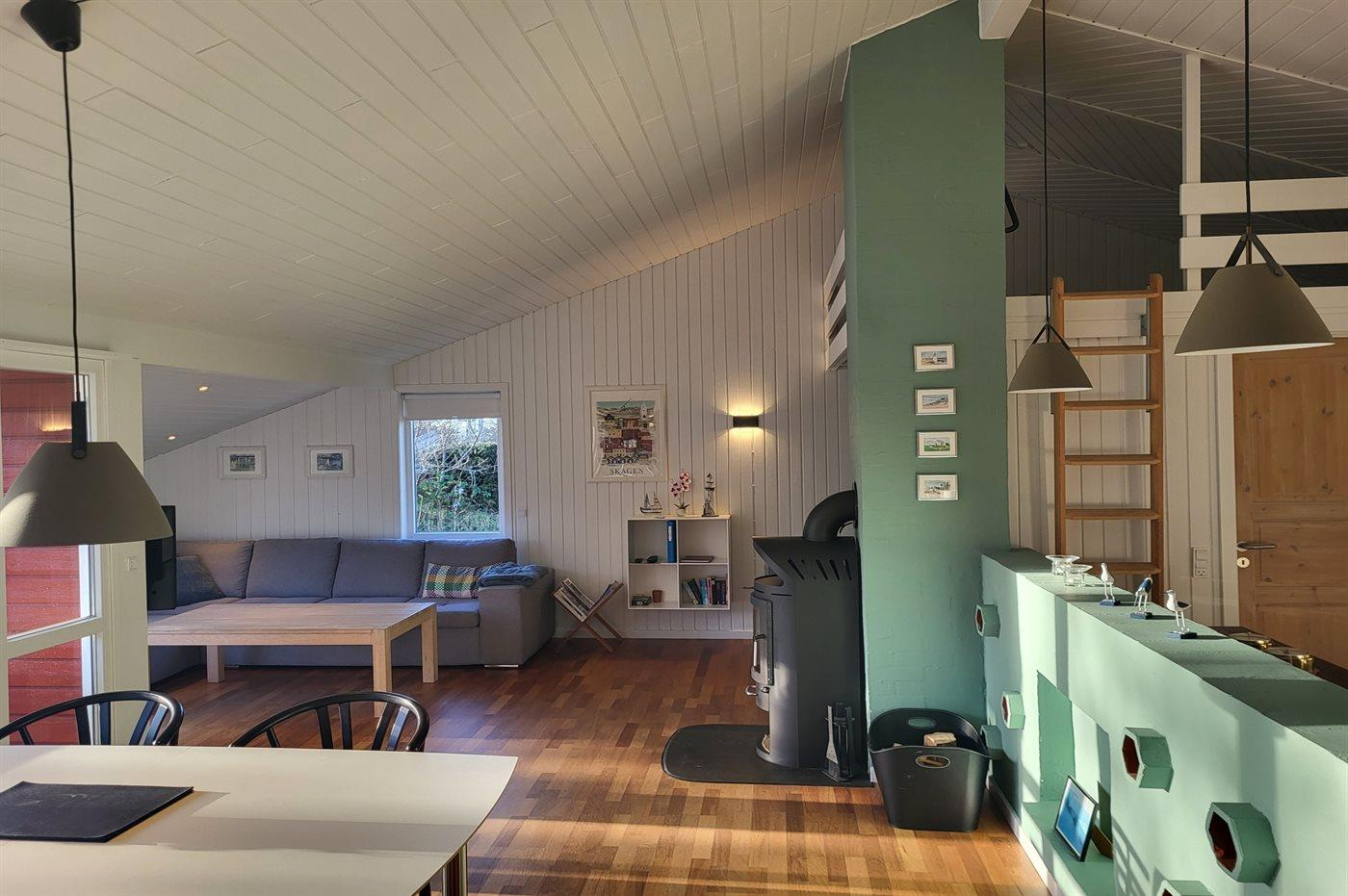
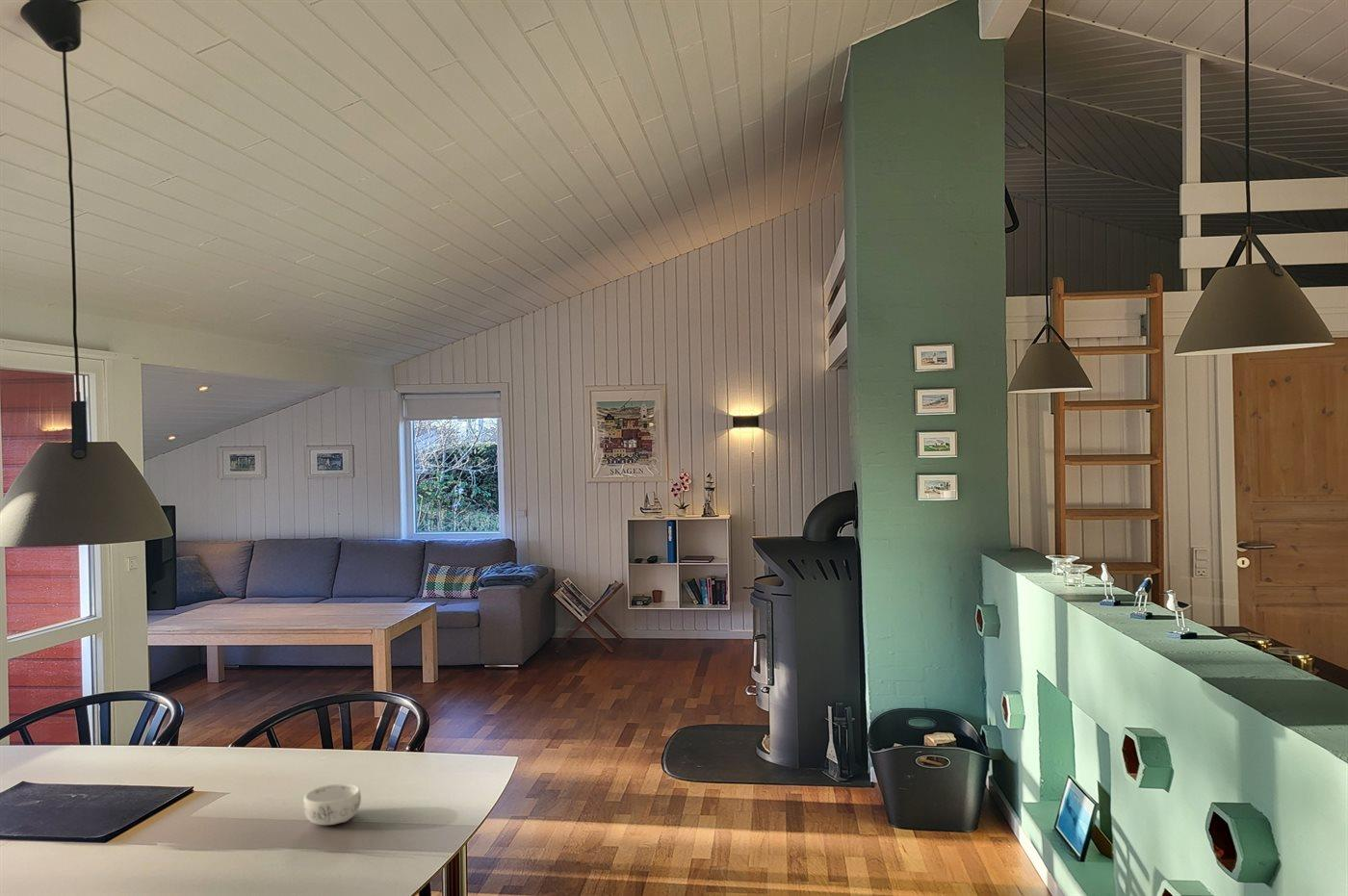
+ decorative bowl [302,782,362,826]
